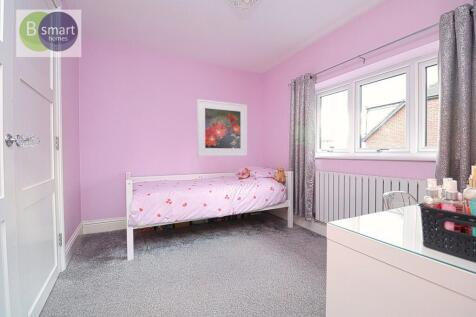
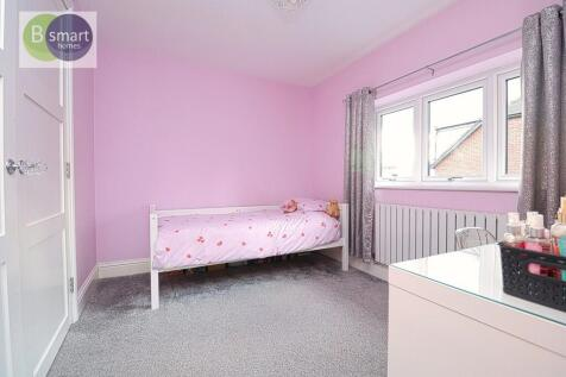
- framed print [196,98,248,157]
